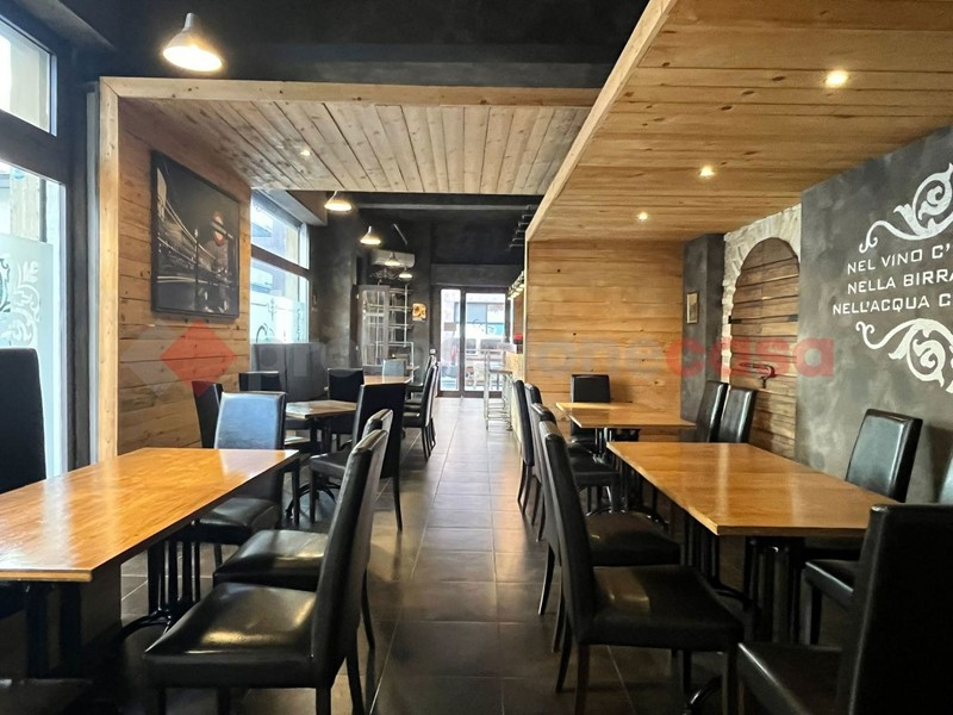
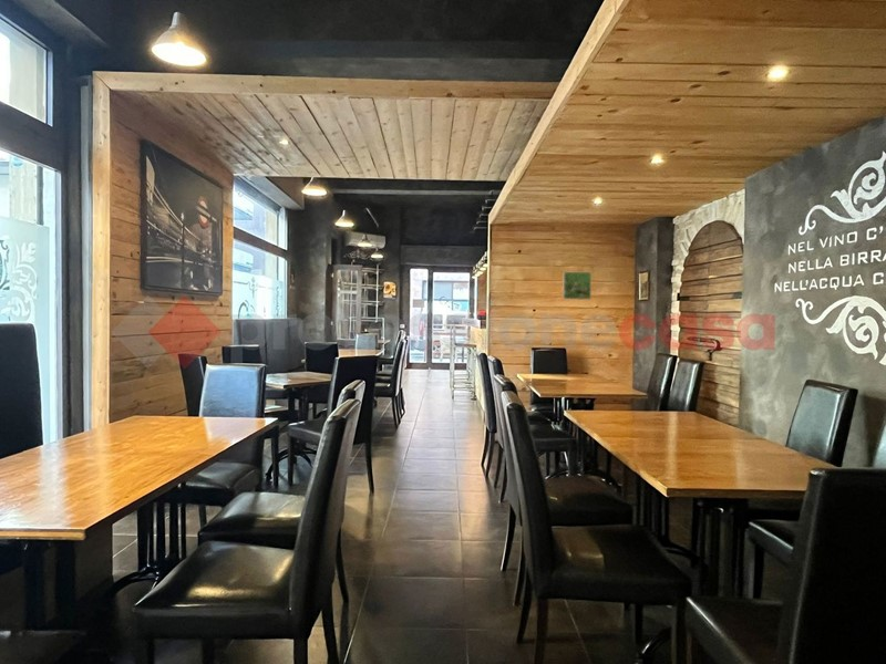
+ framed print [562,271,593,301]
